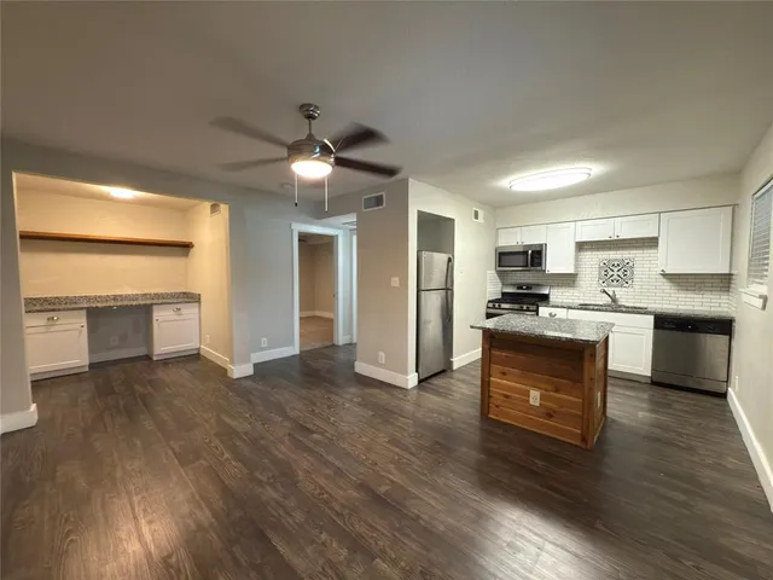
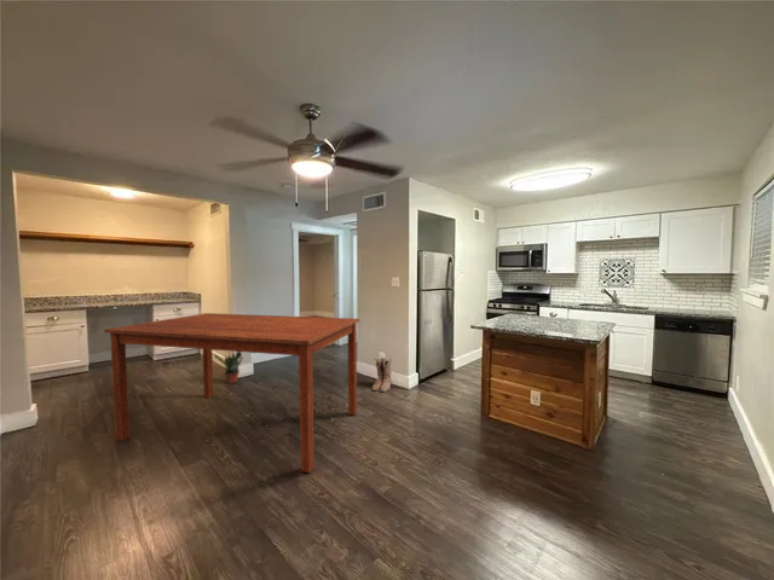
+ potted plant [213,350,246,384]
+ boots [371,356,393,393]
+ dining table [103,312,360,474]
